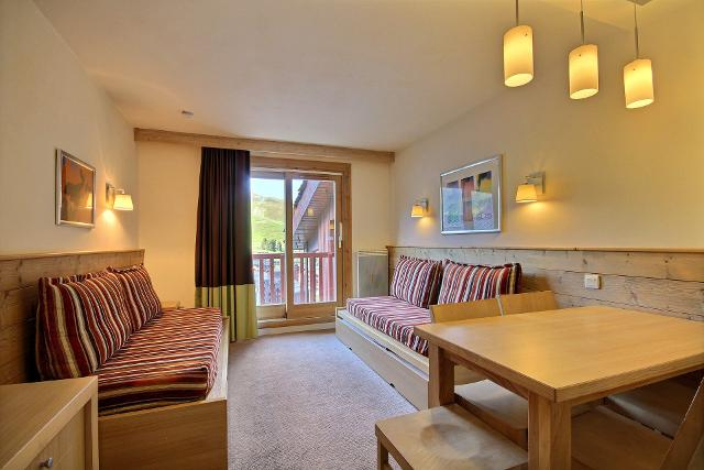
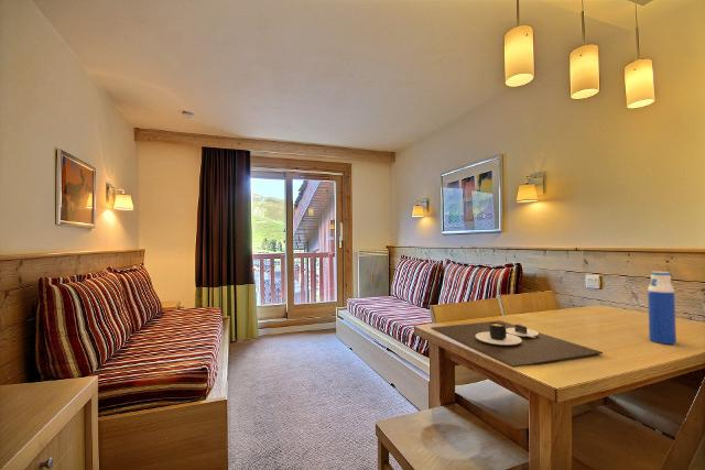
+ place mat [431,319,604,369]
+ water bottle [647,271,677,346]
